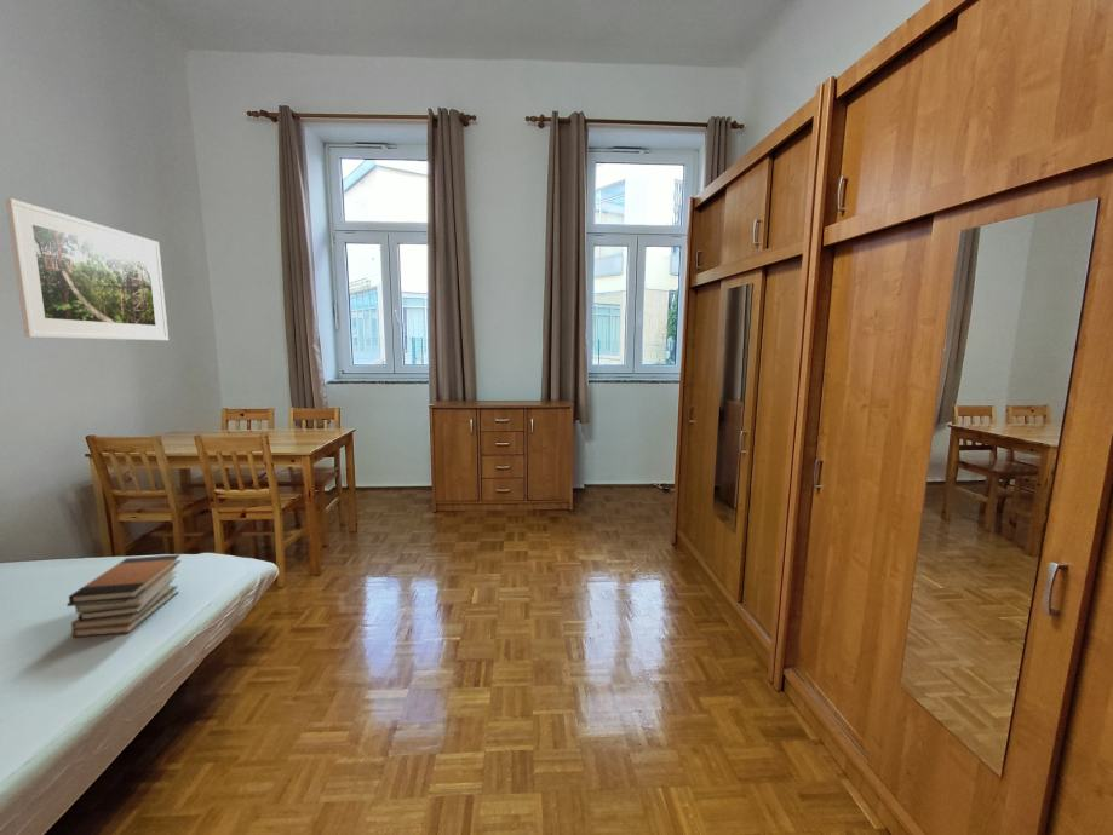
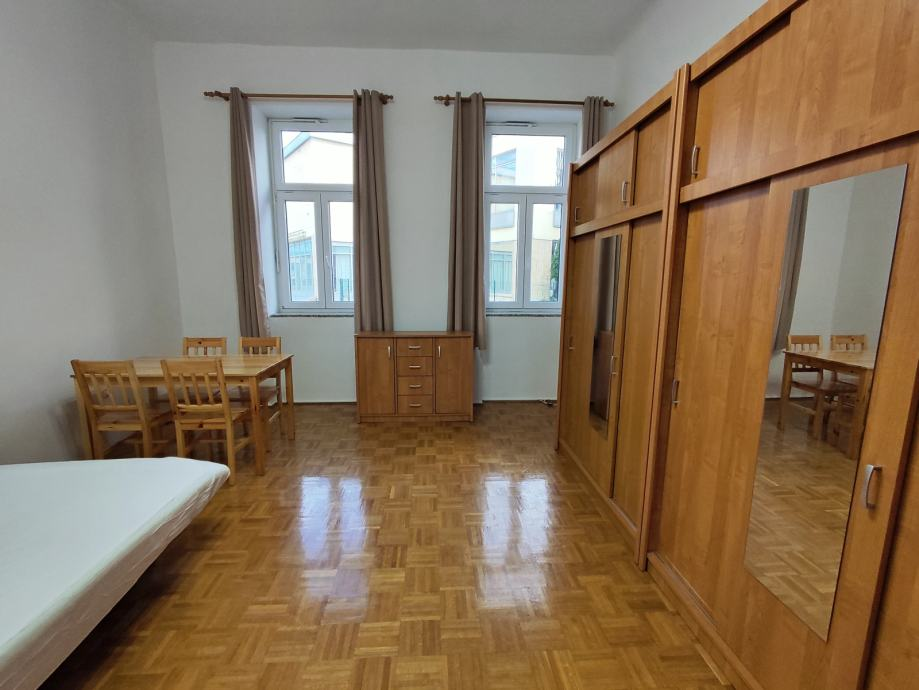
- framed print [4,197,170,341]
- book stack [65,553,182,638]
